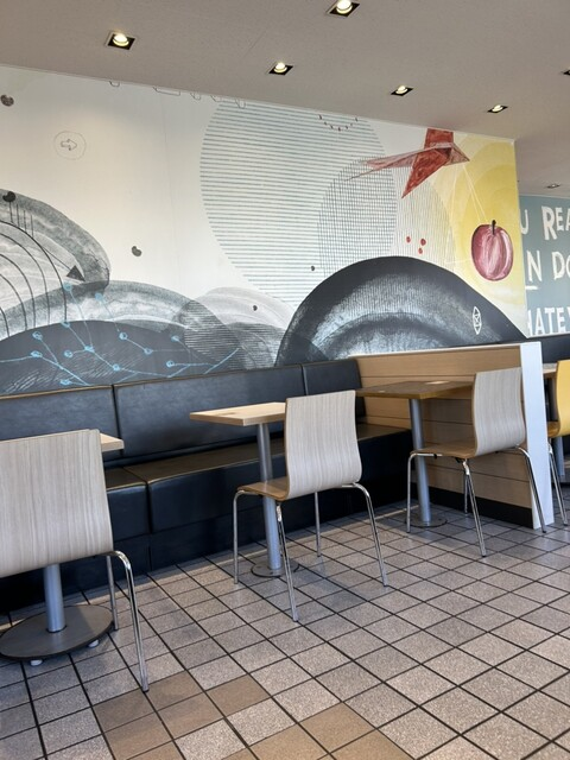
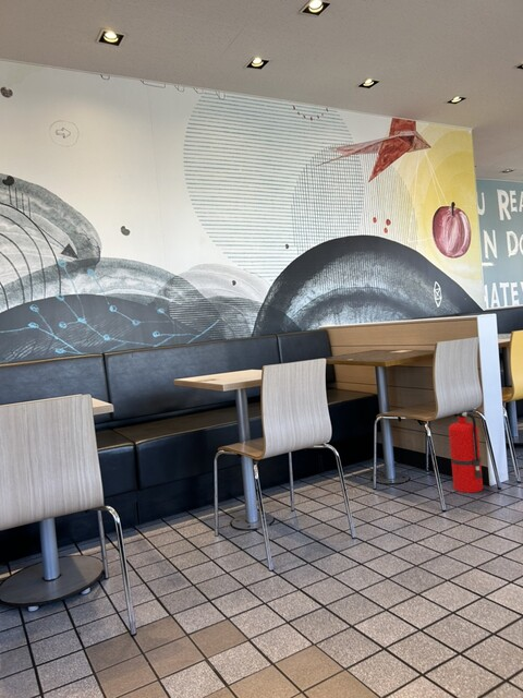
+ fire extinguisher [448,411,484,494]
